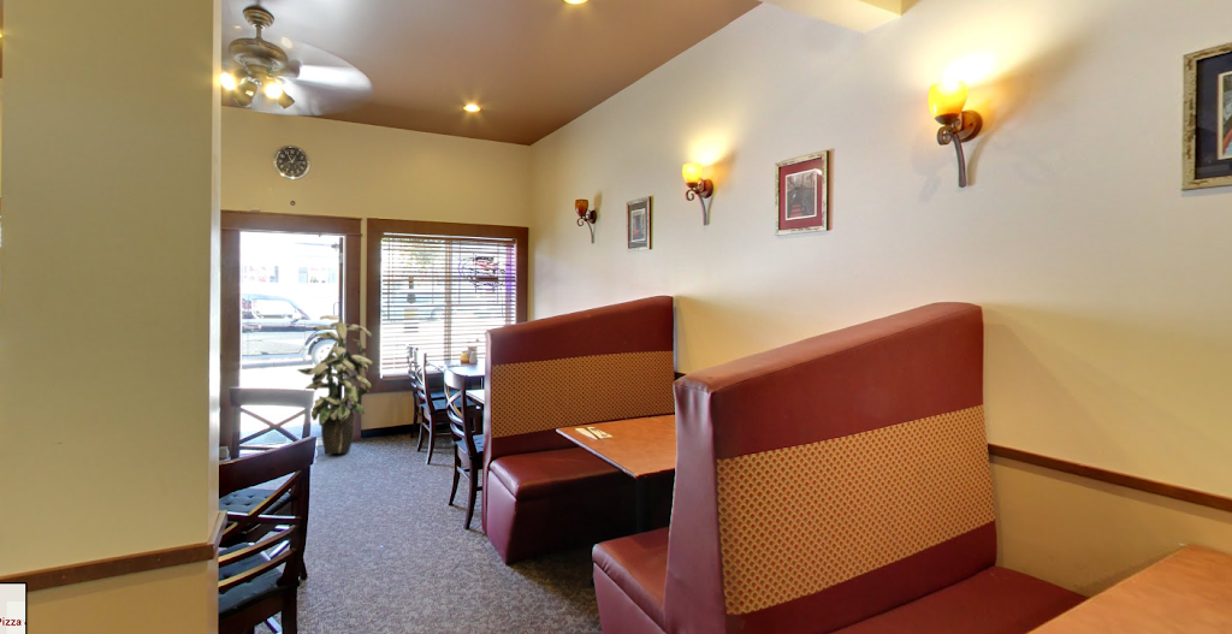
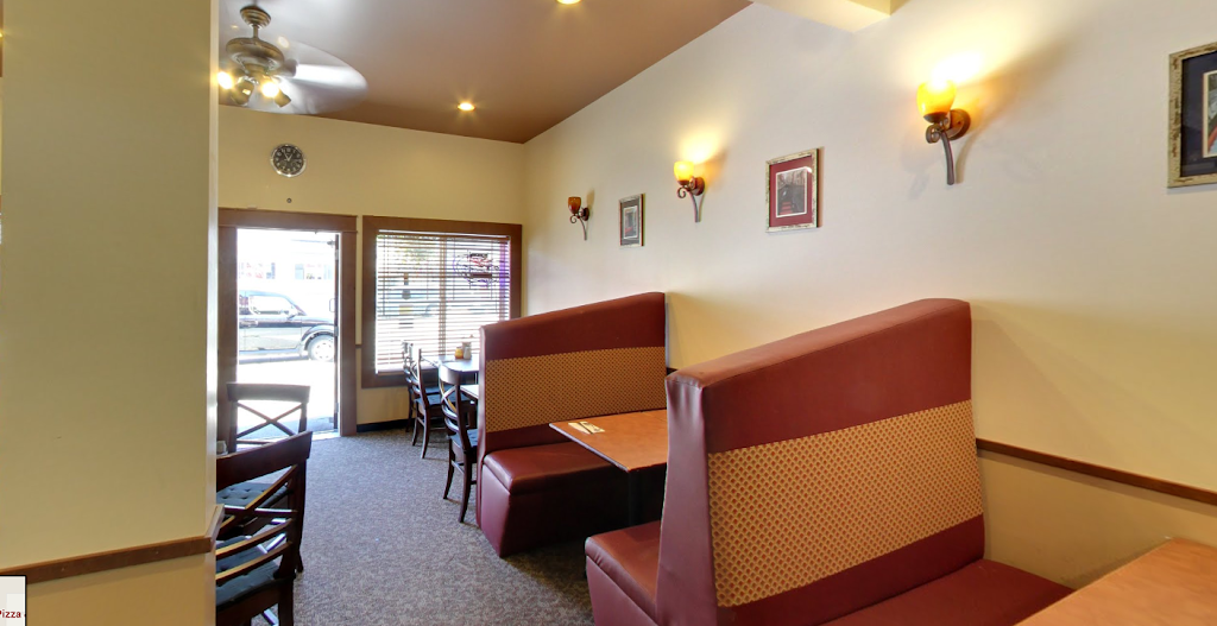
- indoor plant [296,314,374,455]
